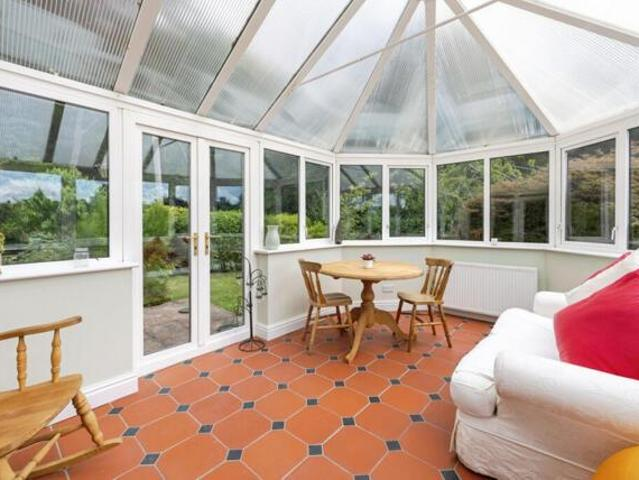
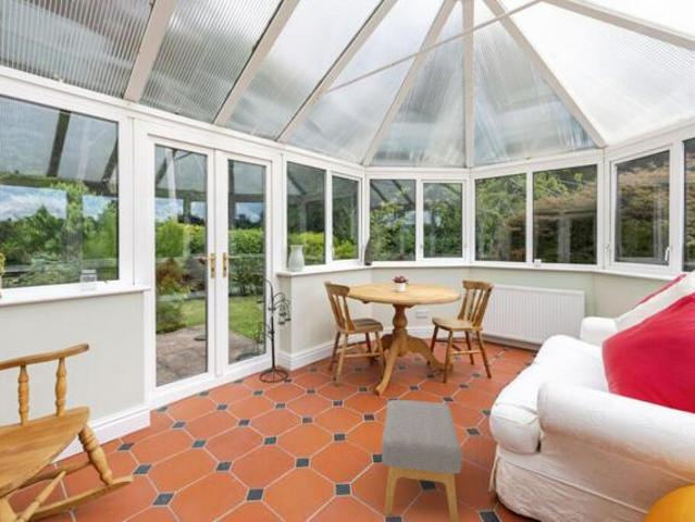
+ footstool [381,399,462,522]
